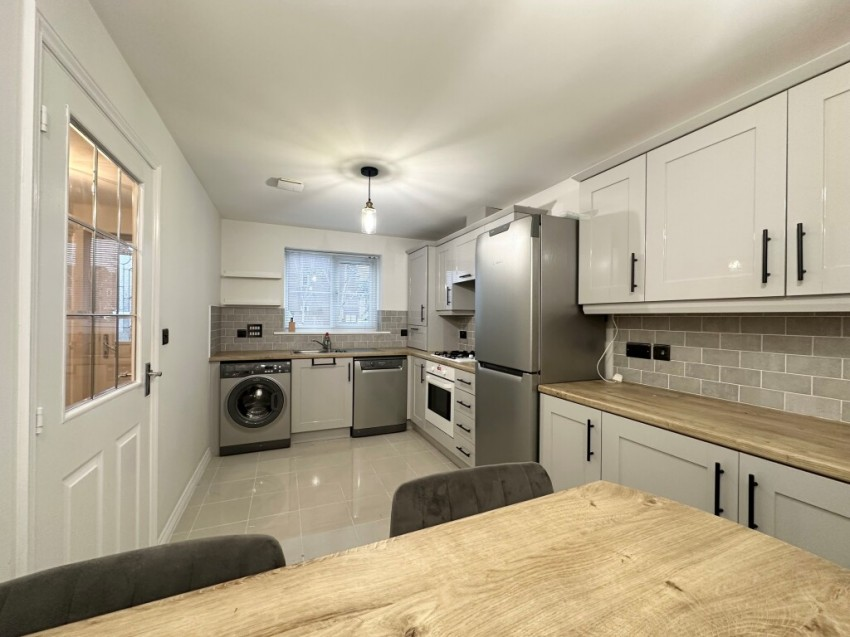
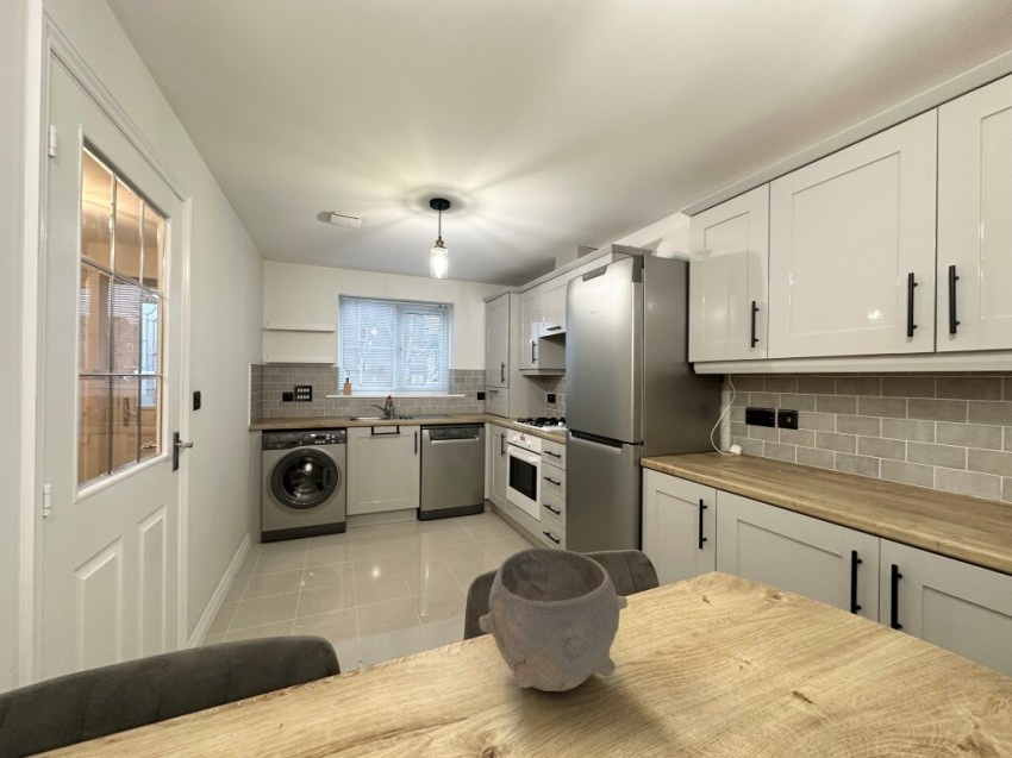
+ bowl [477,547,629,693]
